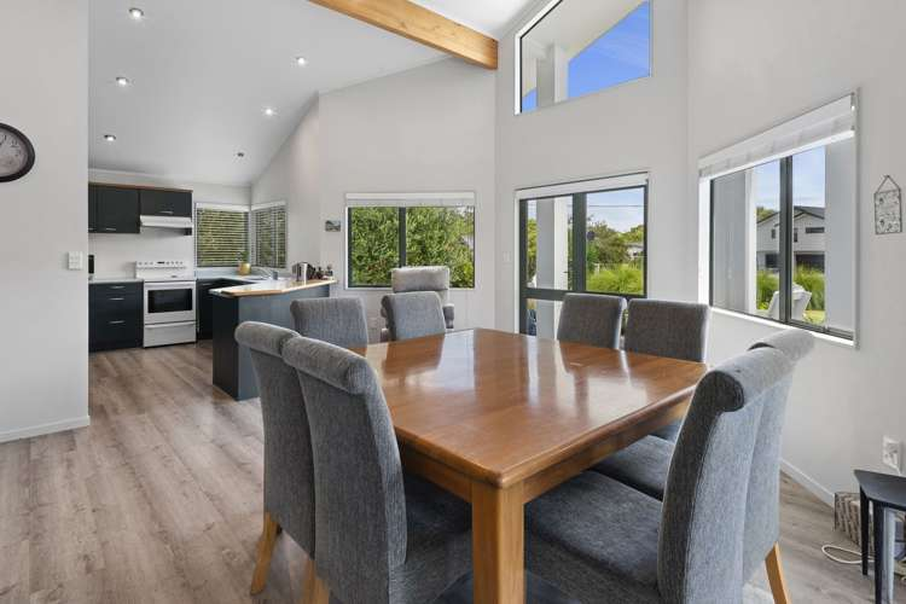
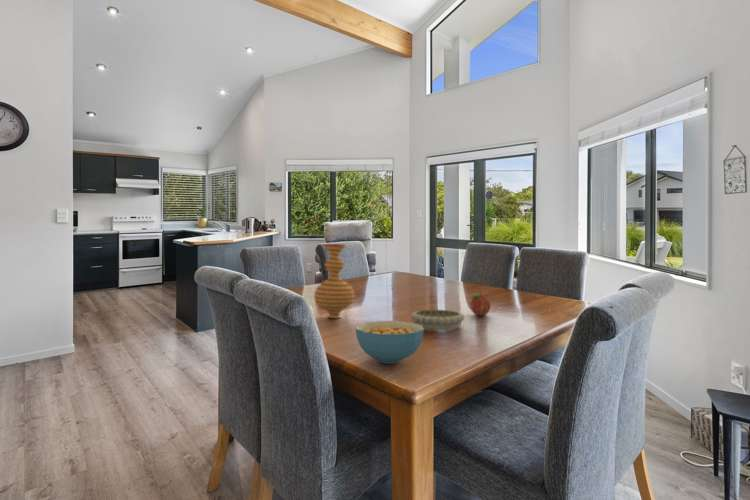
+ vase [313,243,356,319]
+ fruit [469,290,492,316]
+ cereal bowl [355,320,425,365]
+ decorative bowl [410,309,466,331]
